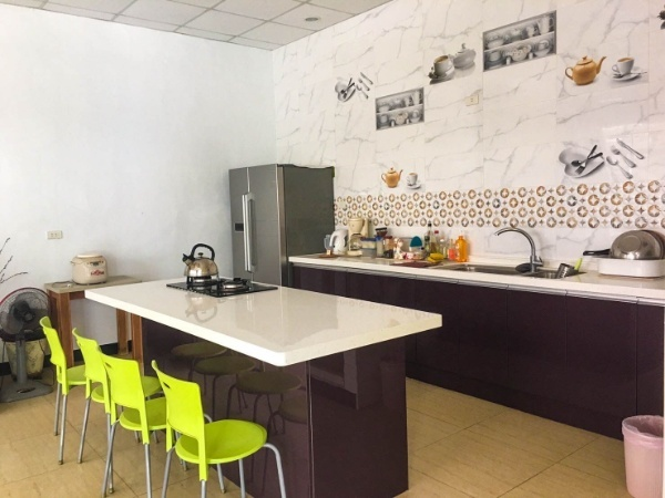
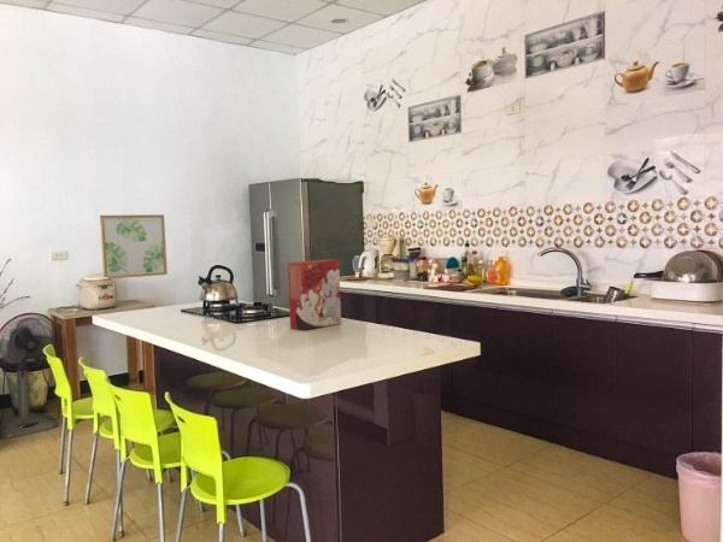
+ cereal box [287,259,342,331]
+ wall art [99,213,169,279]
